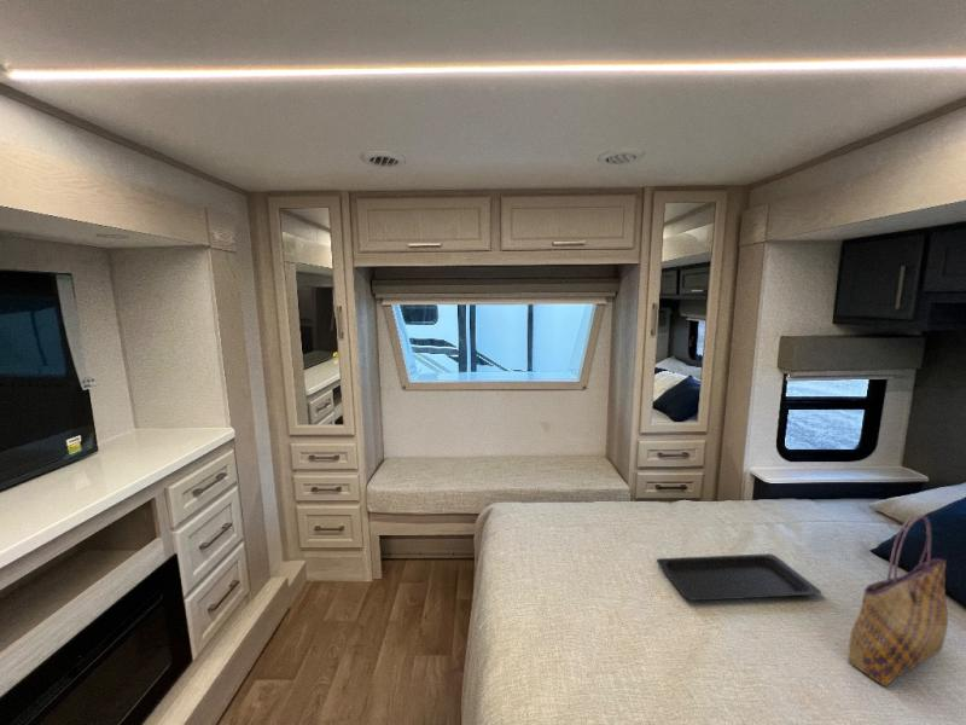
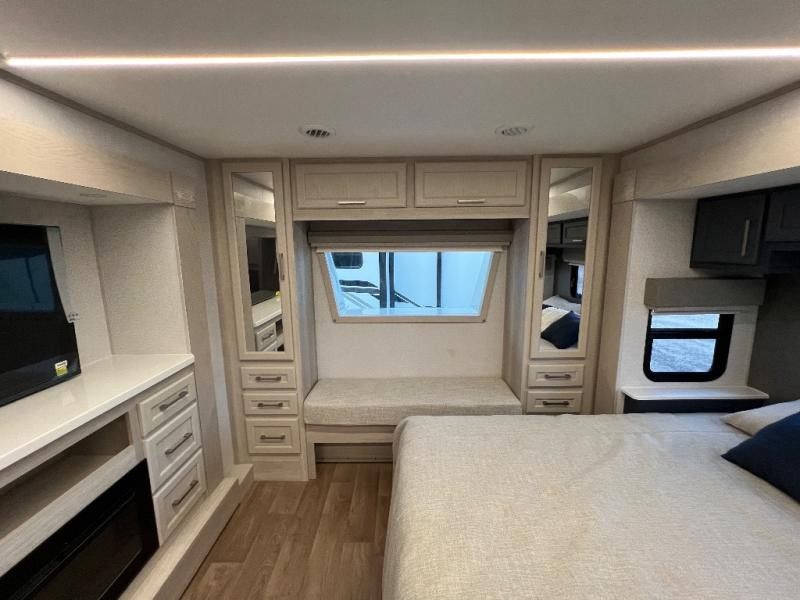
- serving tray [656,552,822,602]
- tote bag [846,514,949,688]
